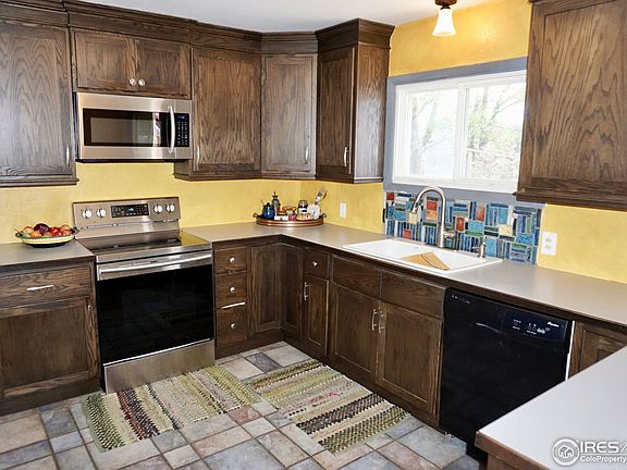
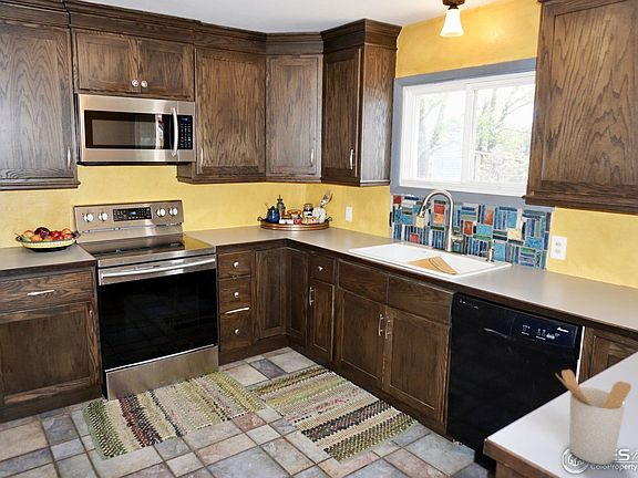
+ utensil holder [555,368,632,466]
